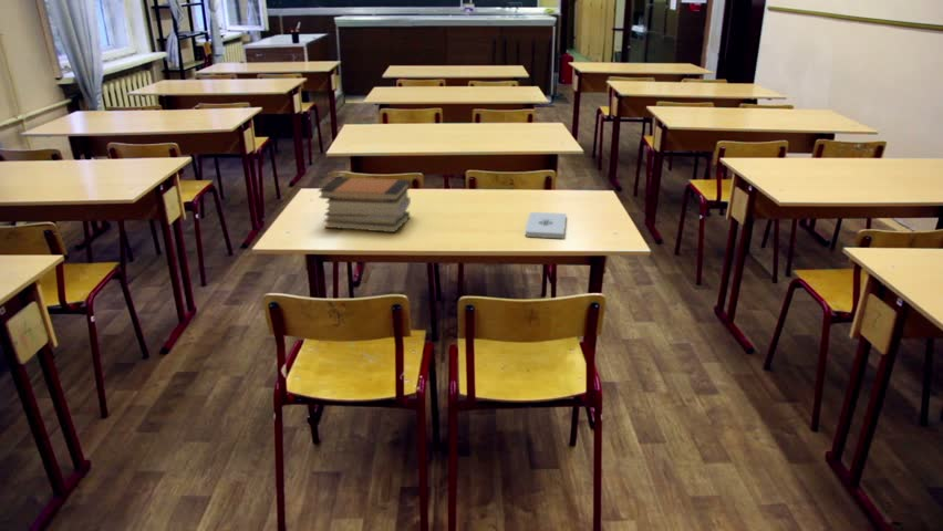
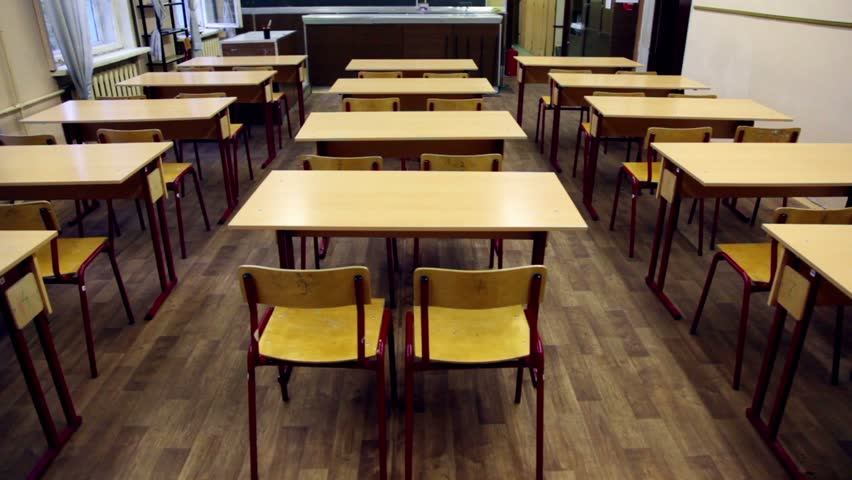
- book stack [317,176,412,233]
- notepad [524,211,568,239]
